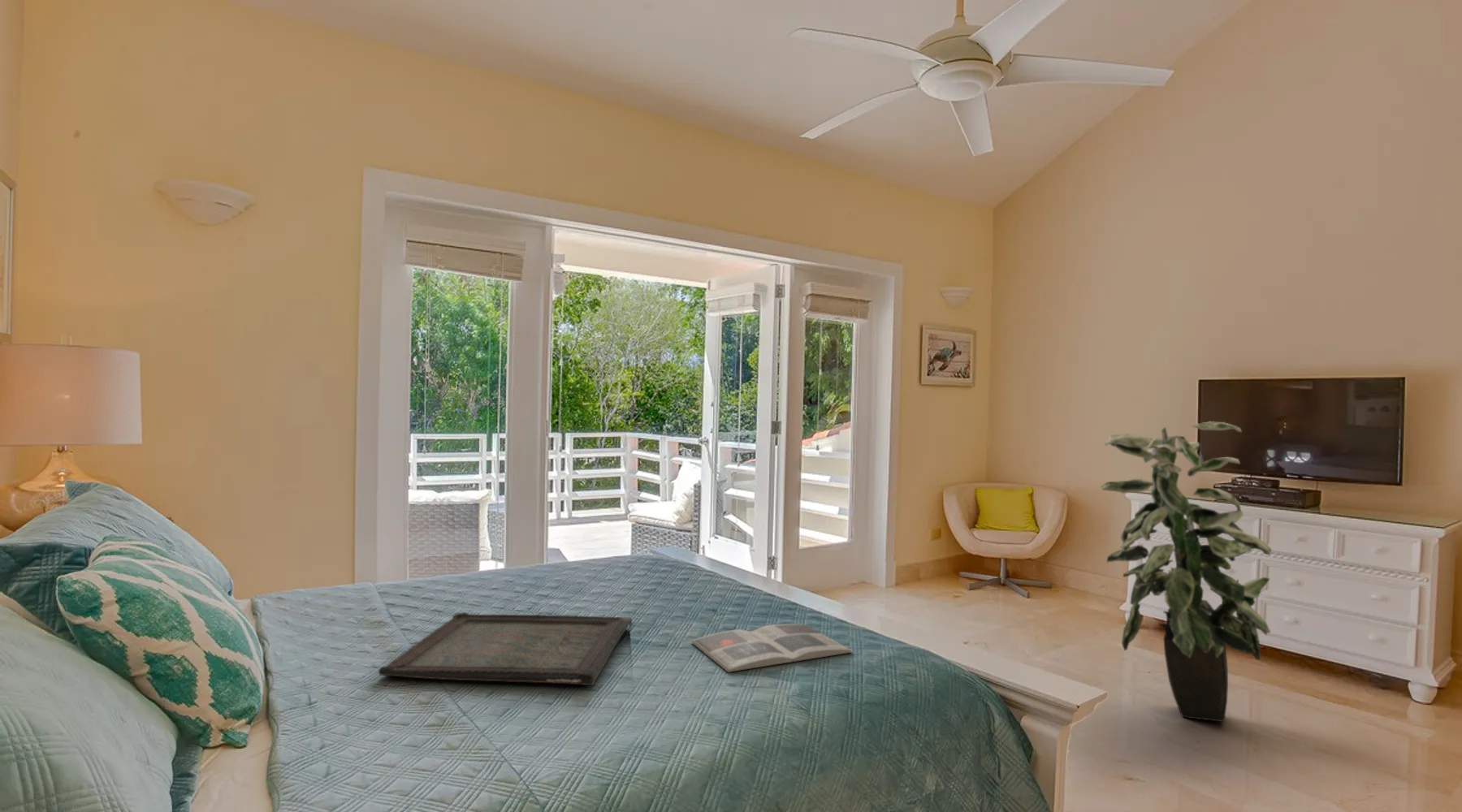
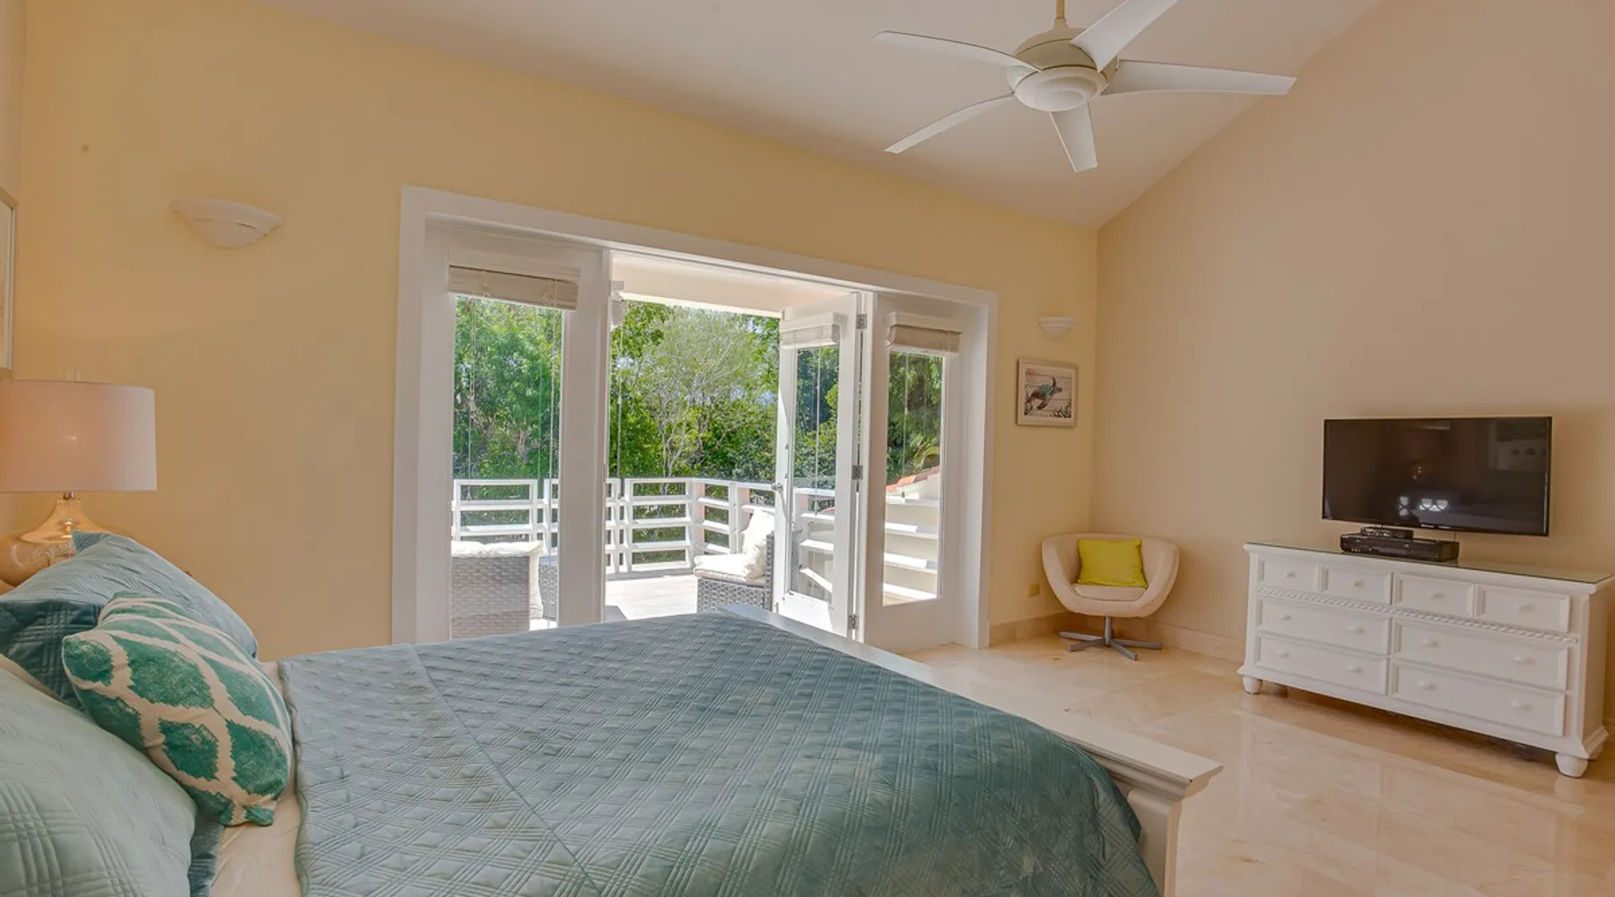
- magazine [690,623,854,673]
- indoor plant [1100,421,1272,723]
- serving tray [378,611,633,686]
